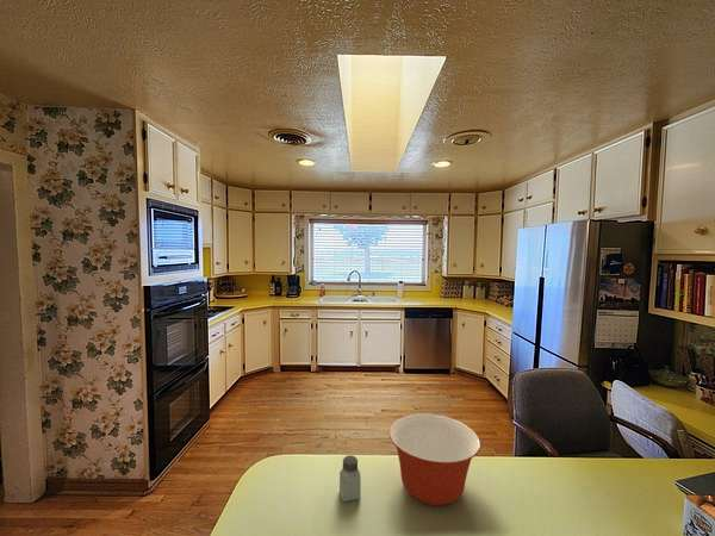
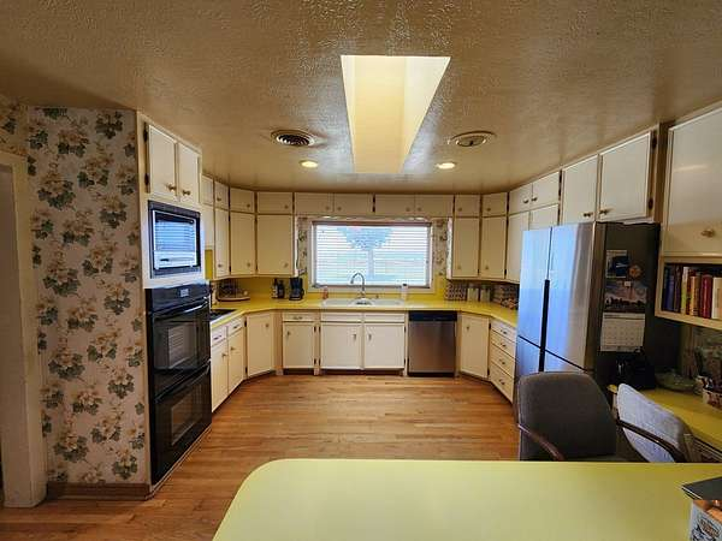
- saltshaker [338,454,362,503]
- mixing bowl [388,413,481,506]
